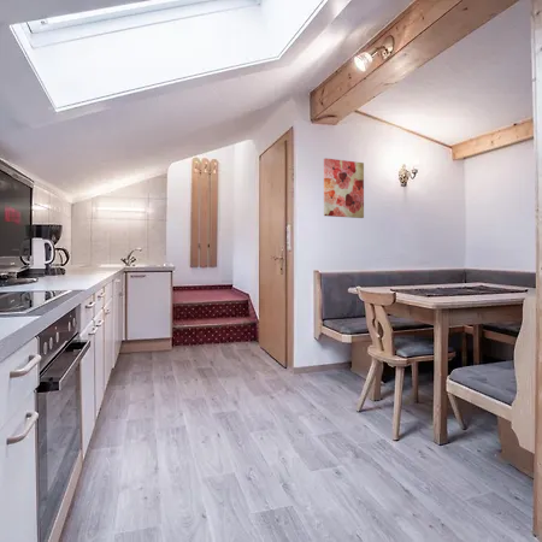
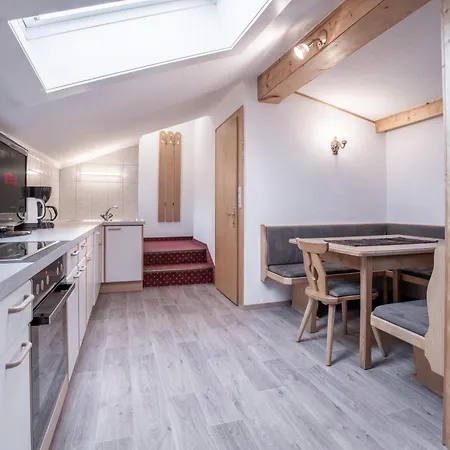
- wall art [323,157,365,219]
